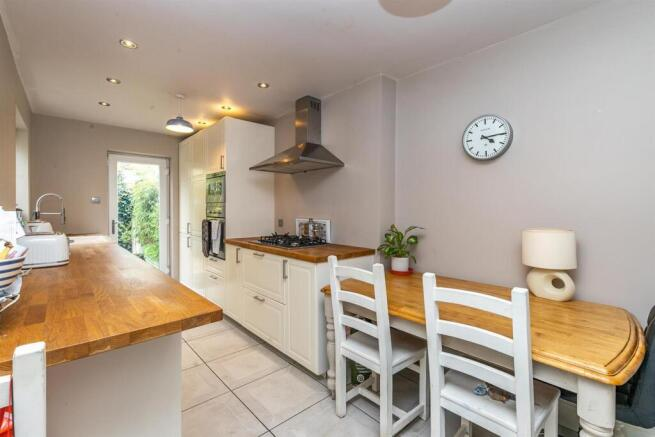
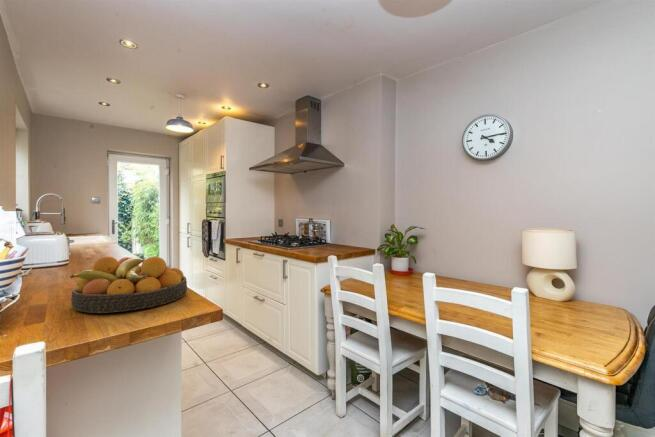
+ fruit bowl [68,256,188,314]
